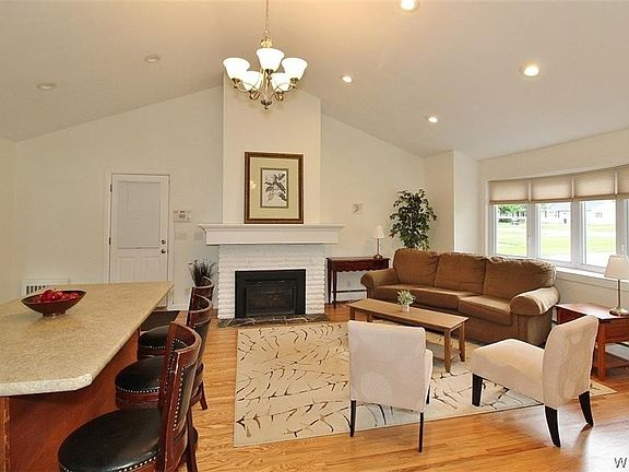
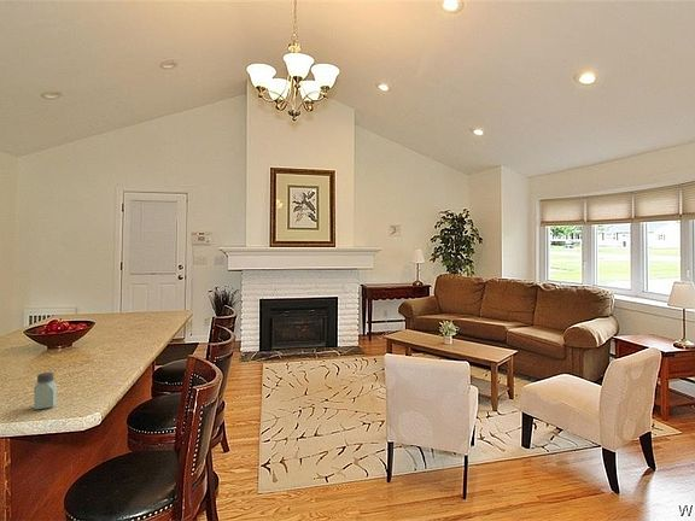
+ saltshaker [33,371,58,410]
